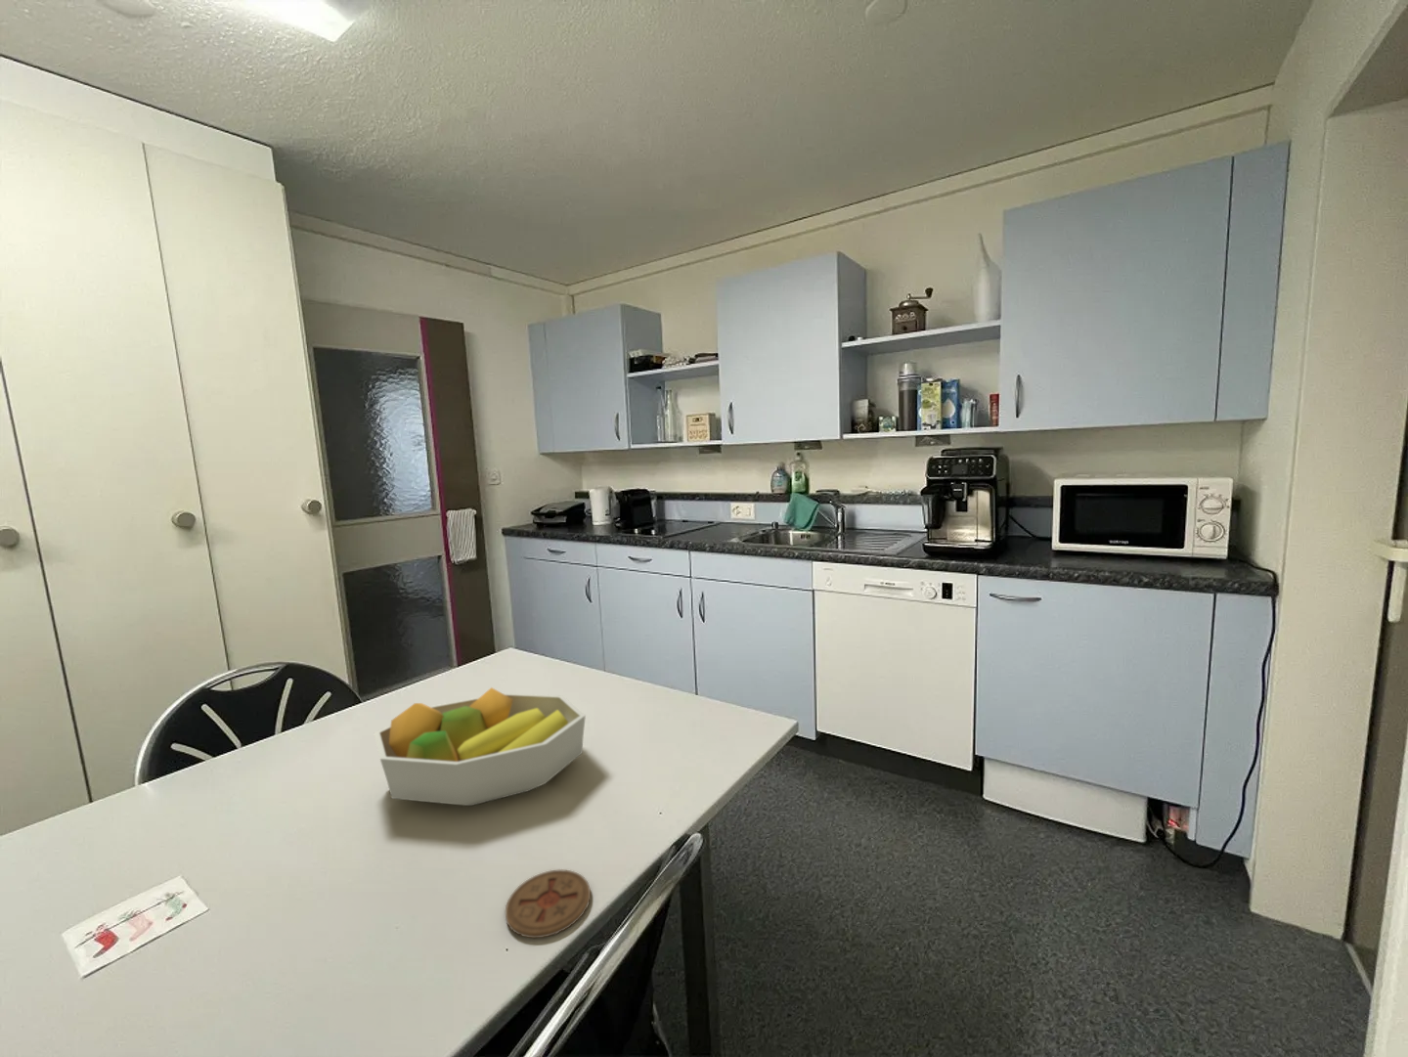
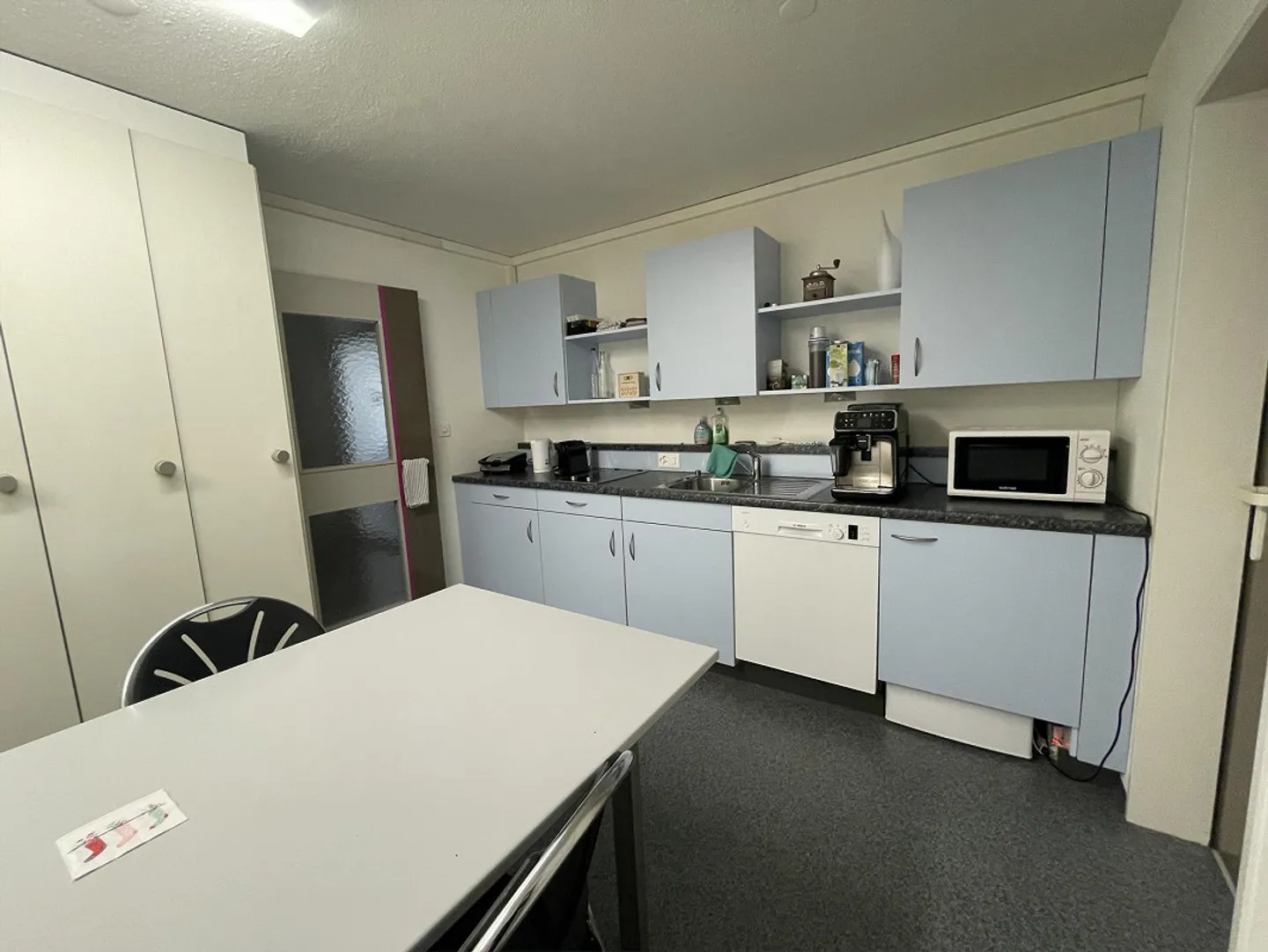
- coaster [504,868,592,938]
- fruit bowl [372,686,586,807]
